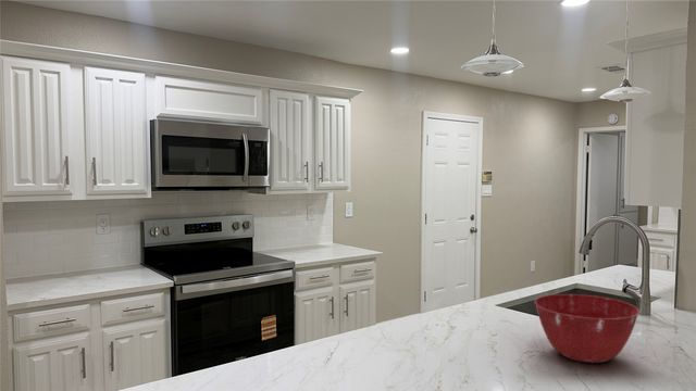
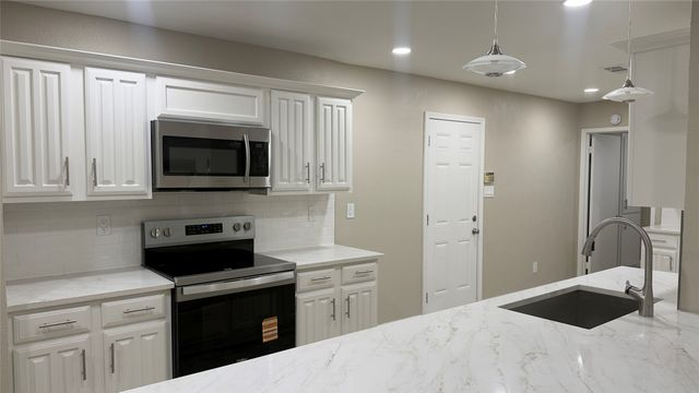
- mixing bowl [533,293,641,364]
